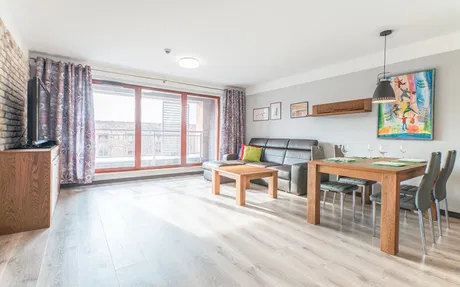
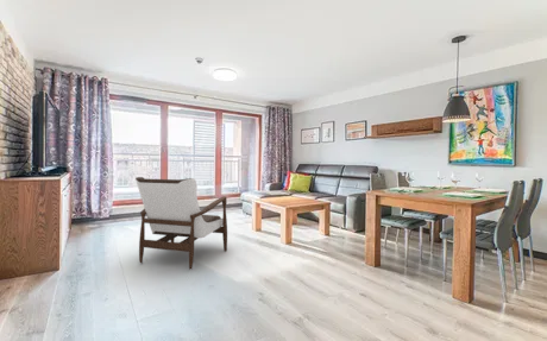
+ armchair [134,176,228,271]
